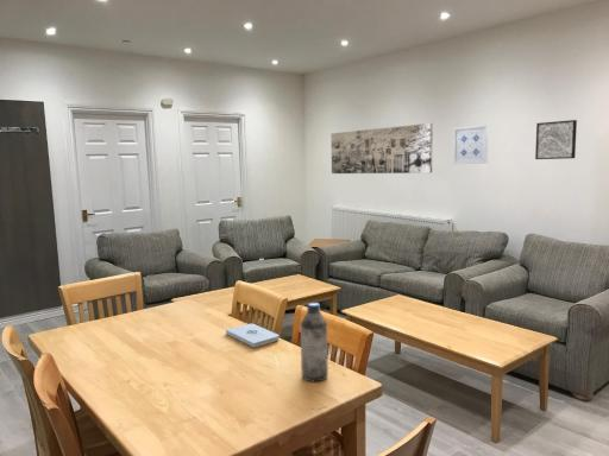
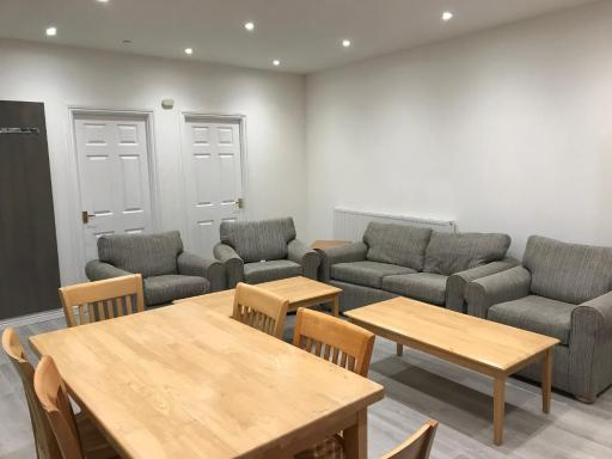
- notepad [225,323,281,349]
- water bottle [300,302,329,382]
- wall art [329,122,434,175]
- wall art [452,124,490,165]
- wall art [534,119,578,160]
